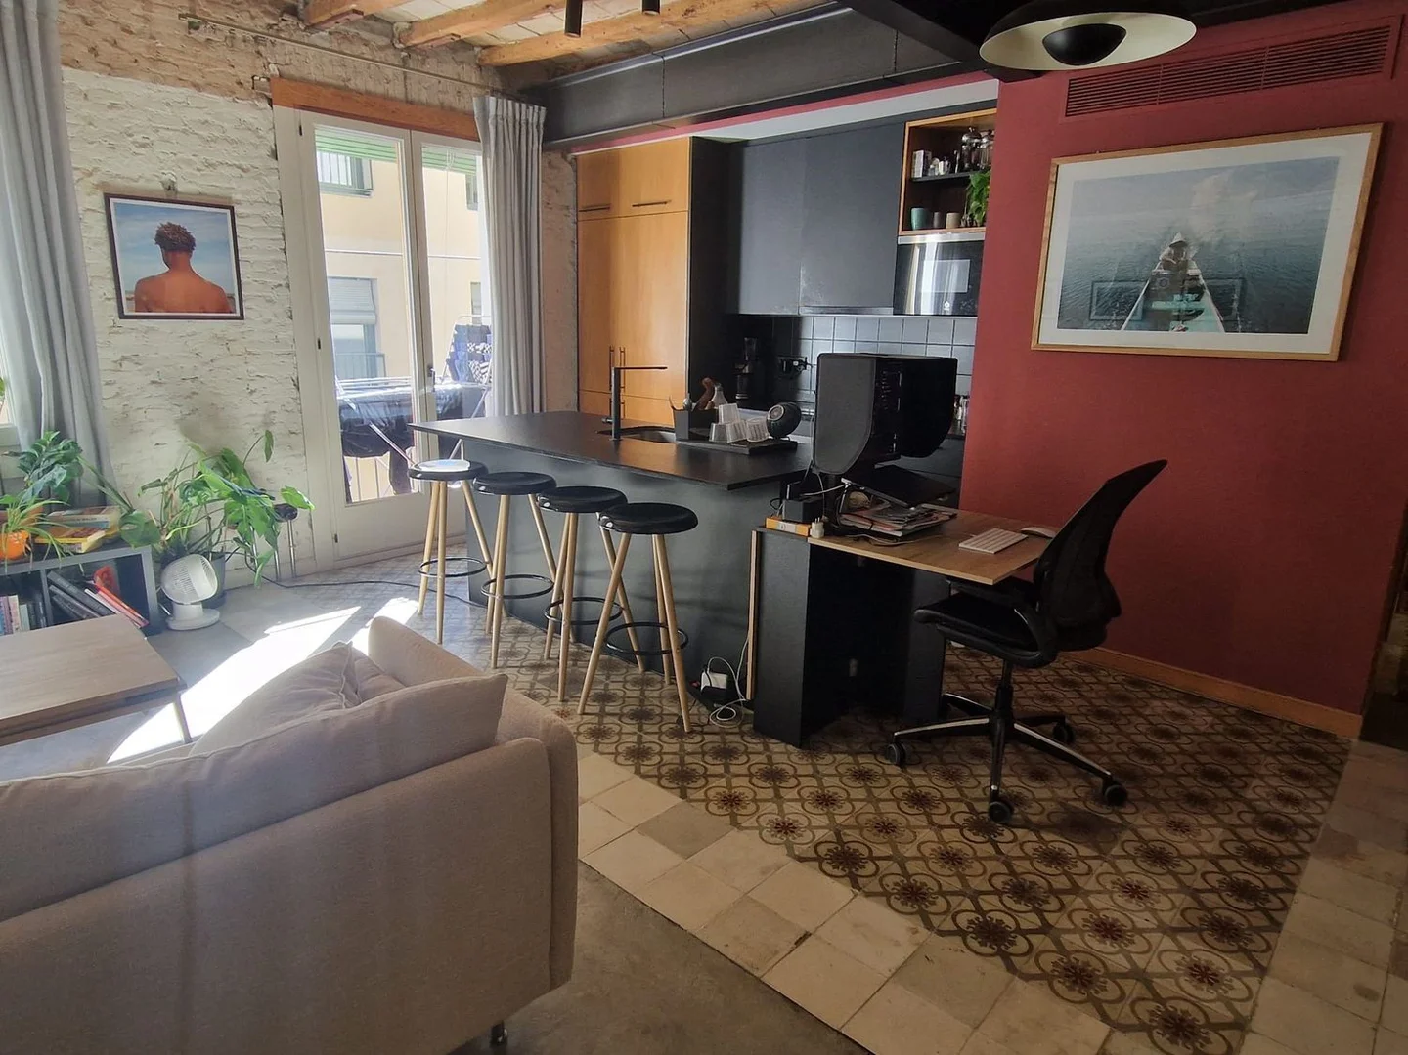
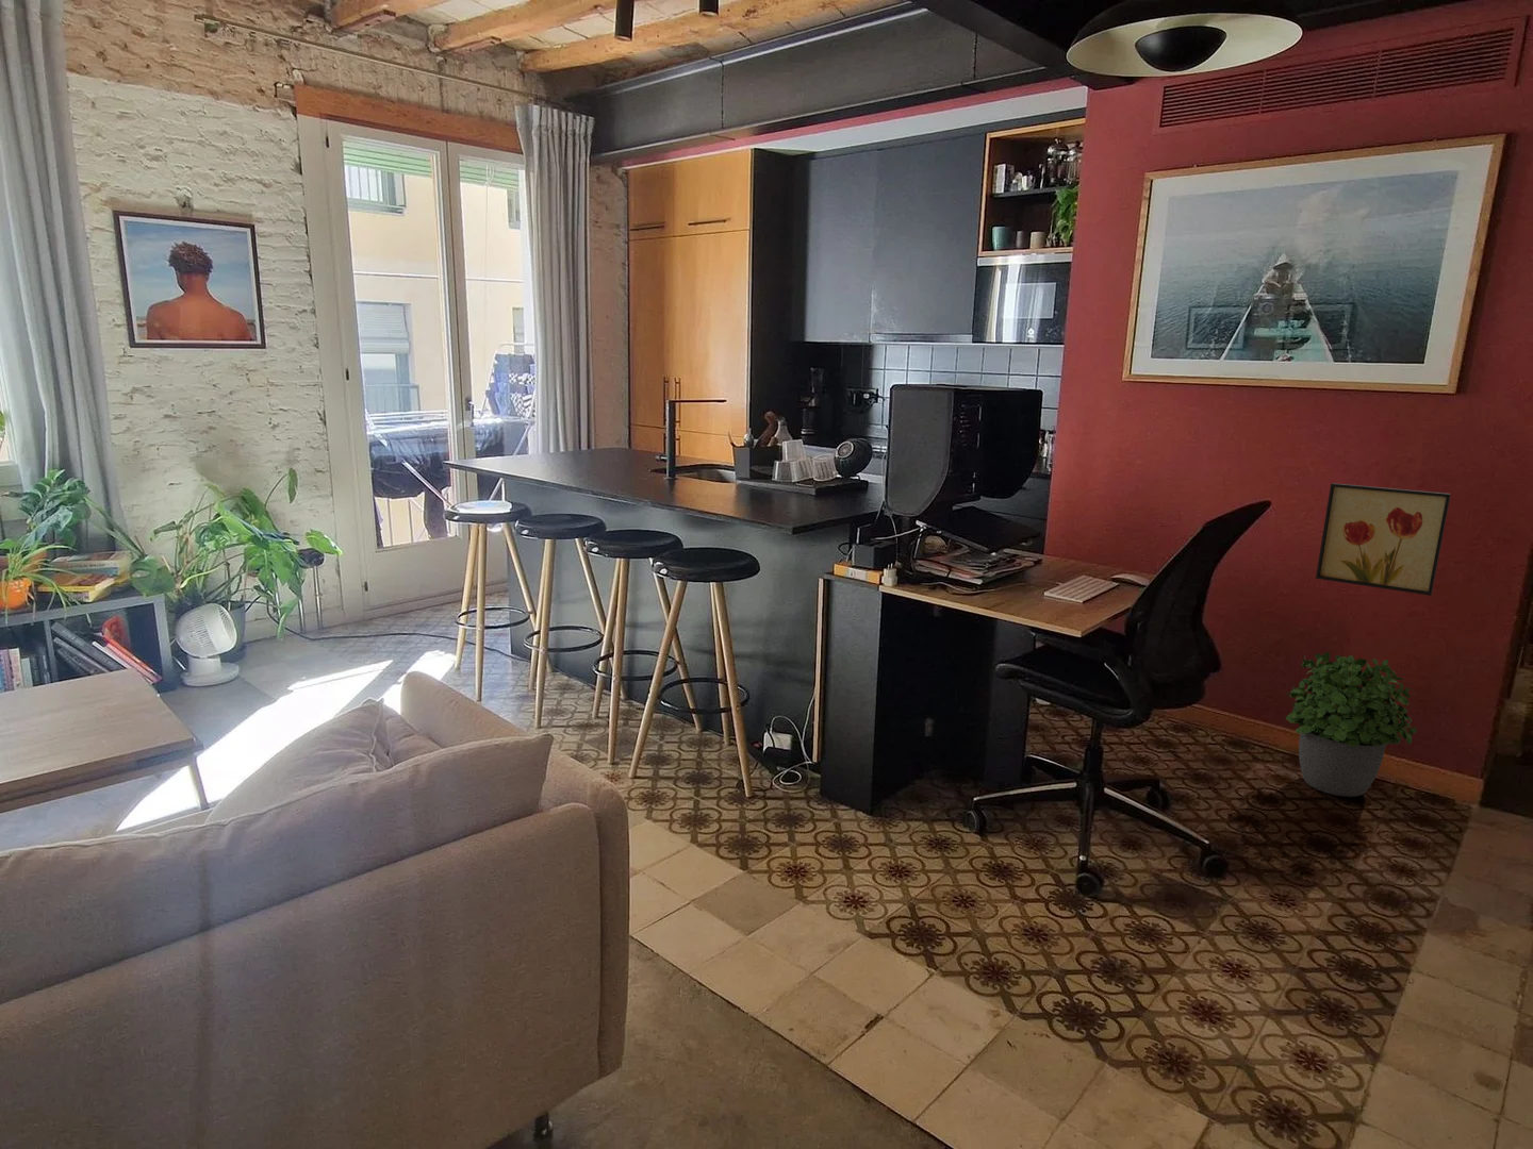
+ potted plant [1286,651,1418,798]
+ wall art [1315,482,1452,597]
